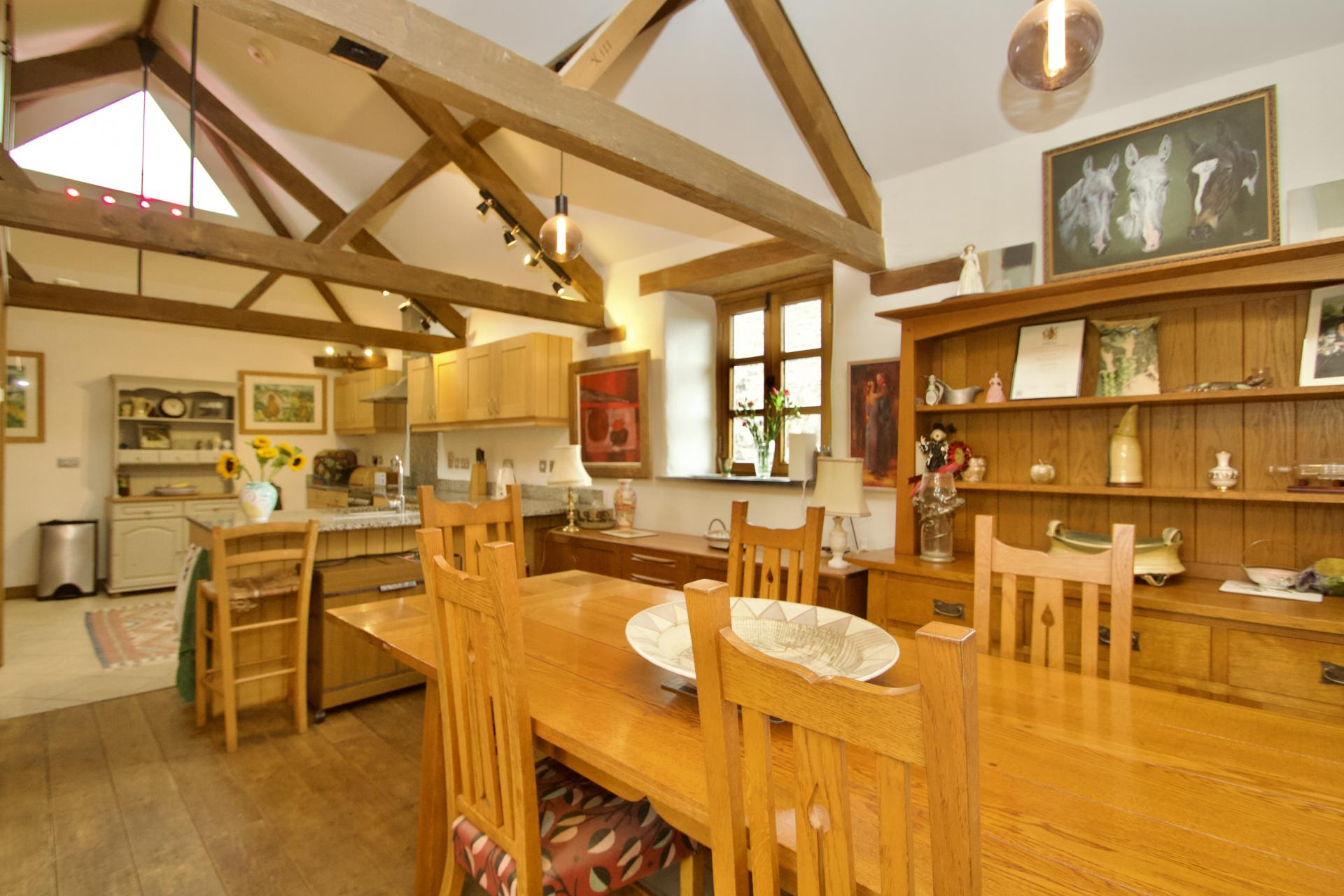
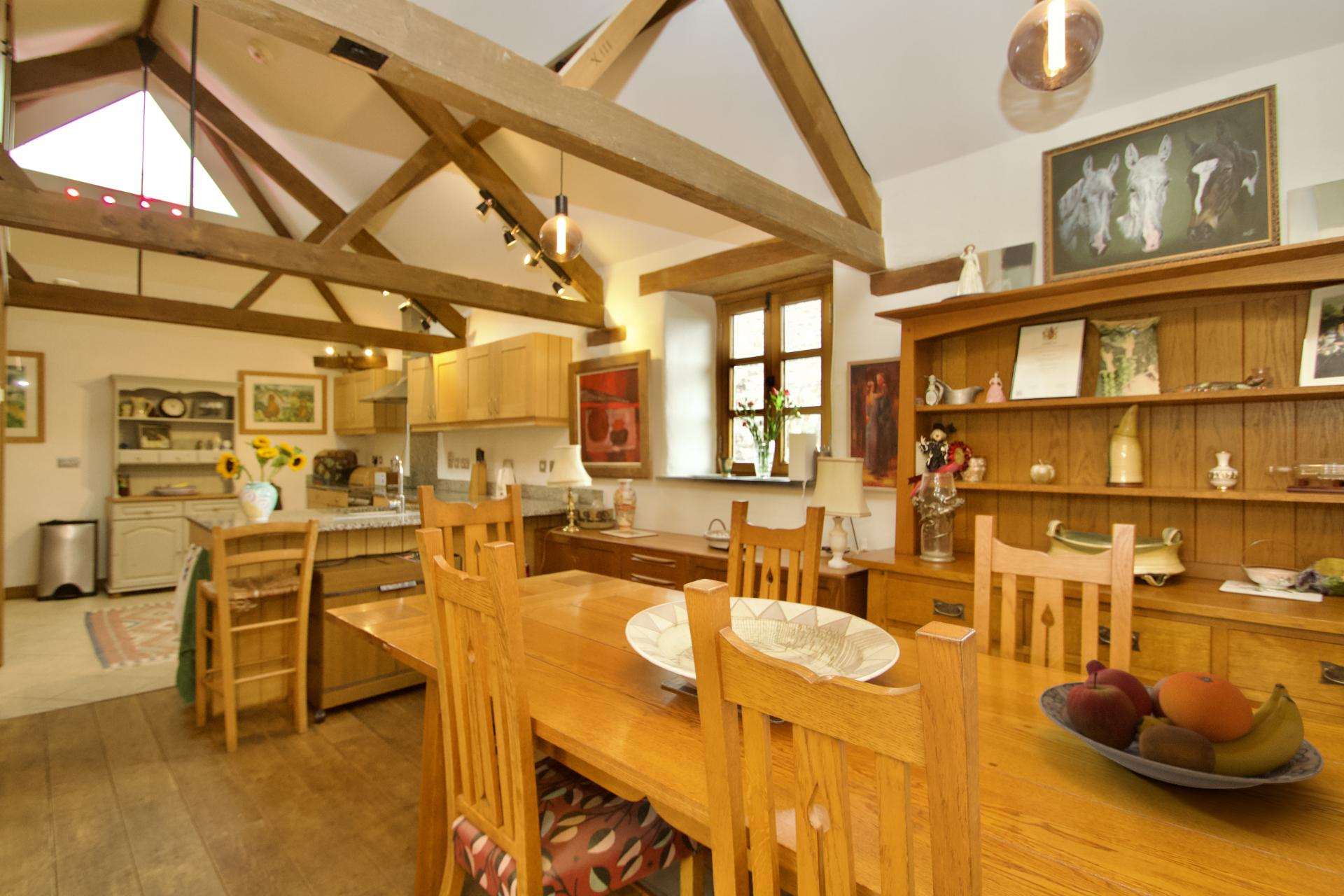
+ fruit bowl [1038,659,1325,790]
